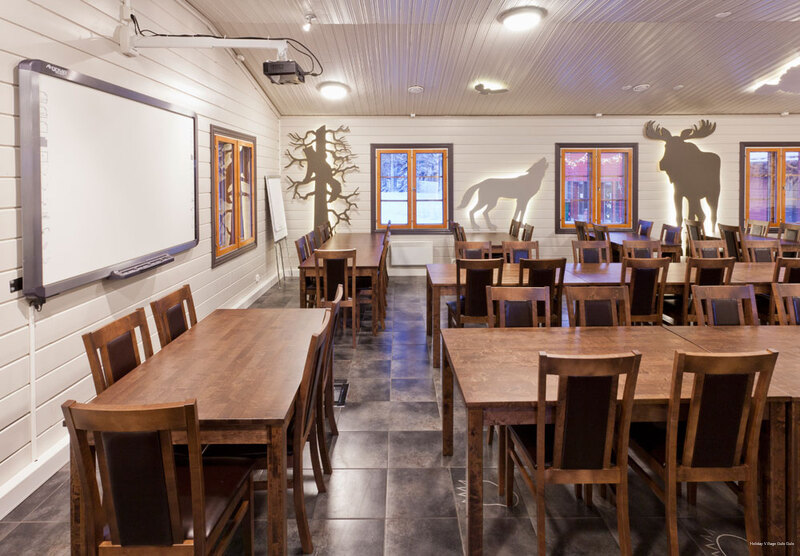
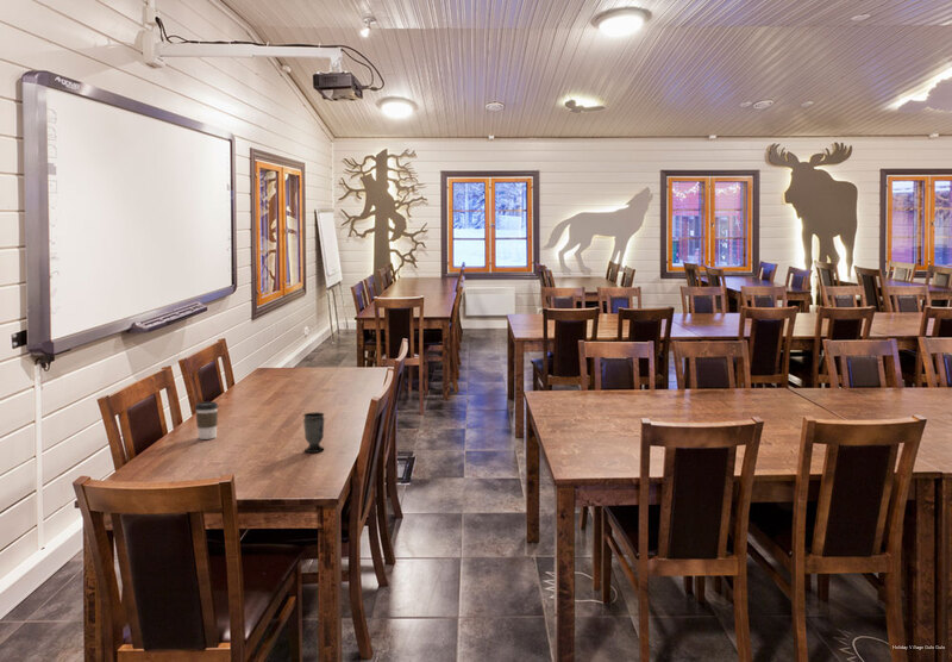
+ coffee cup [194,400,219,441]
+ cup [302,411,326,454]
